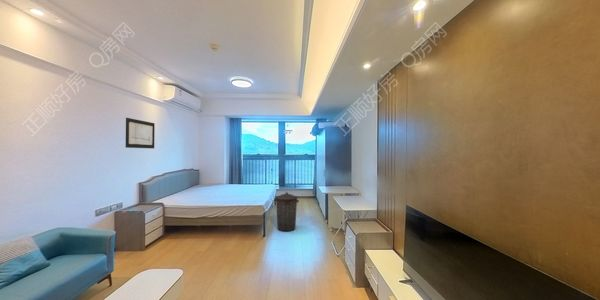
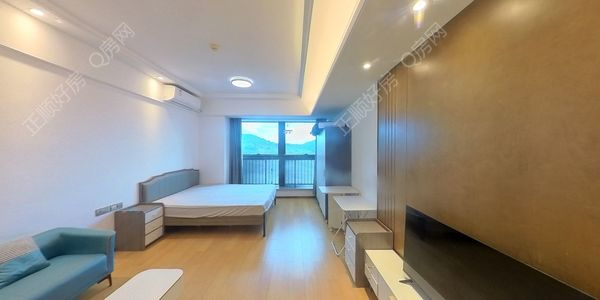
- trash can [273,191,300,232]
- wall art [125,117,156,150]
